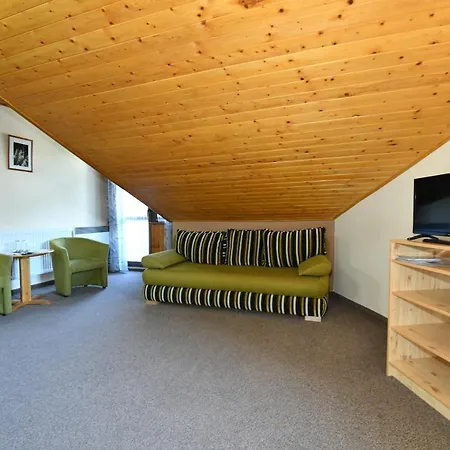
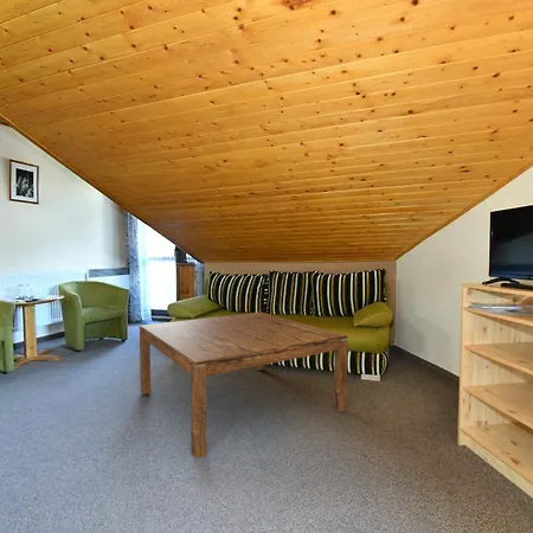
+ coffee table [139,312,348,460]
